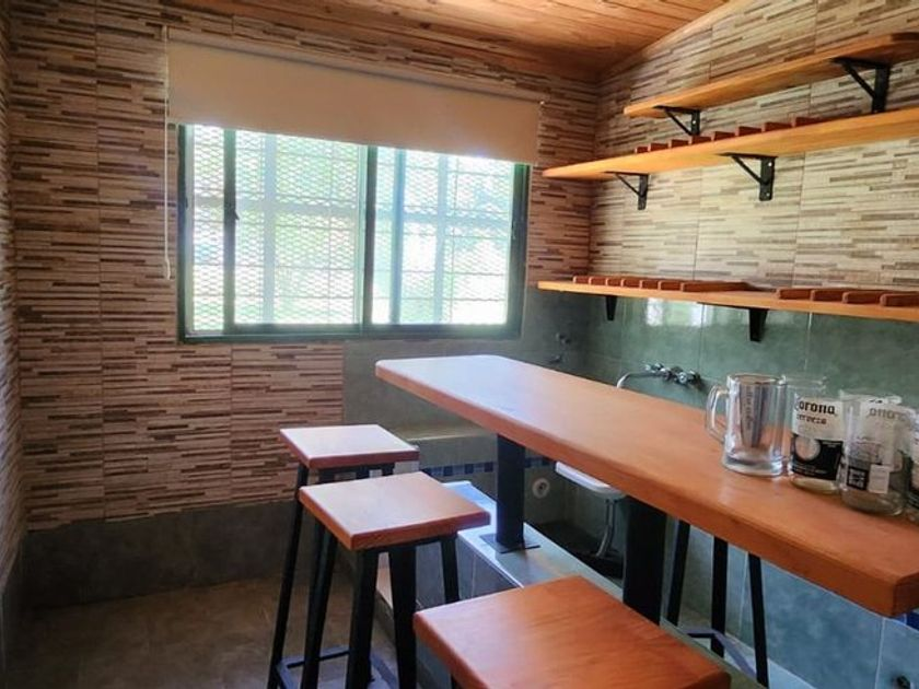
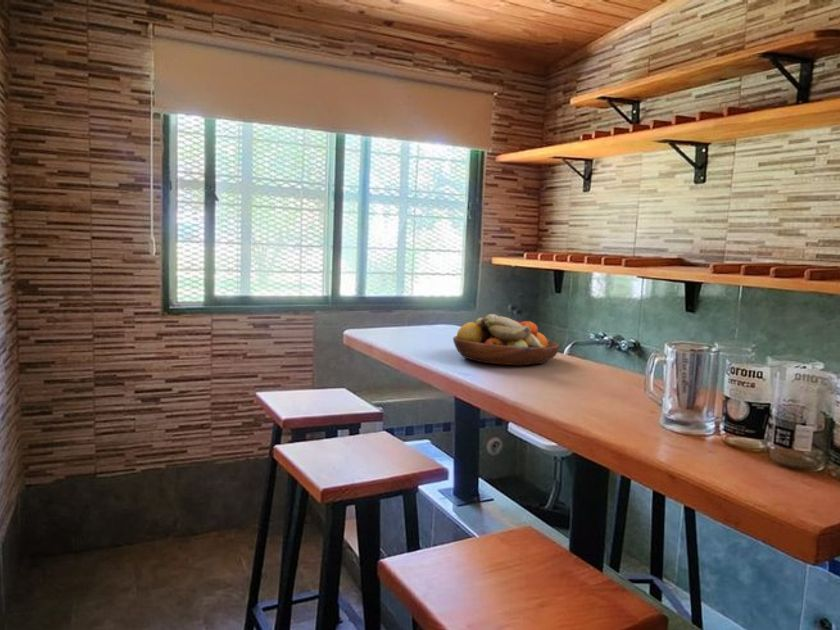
+ fruit bowl [452,313,560,366]
